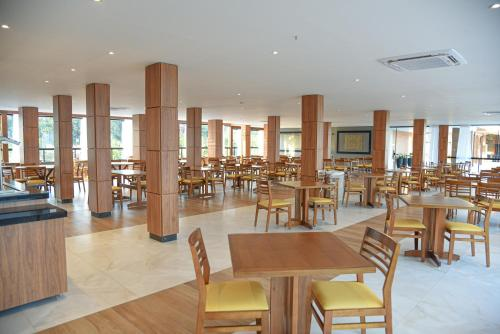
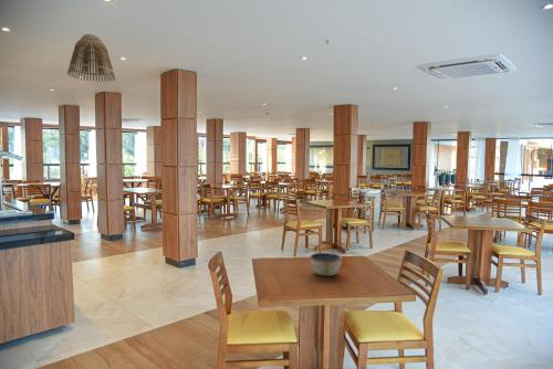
+ lamp shade [66,33,116,83]
+ bowl [310,252,343,277]
